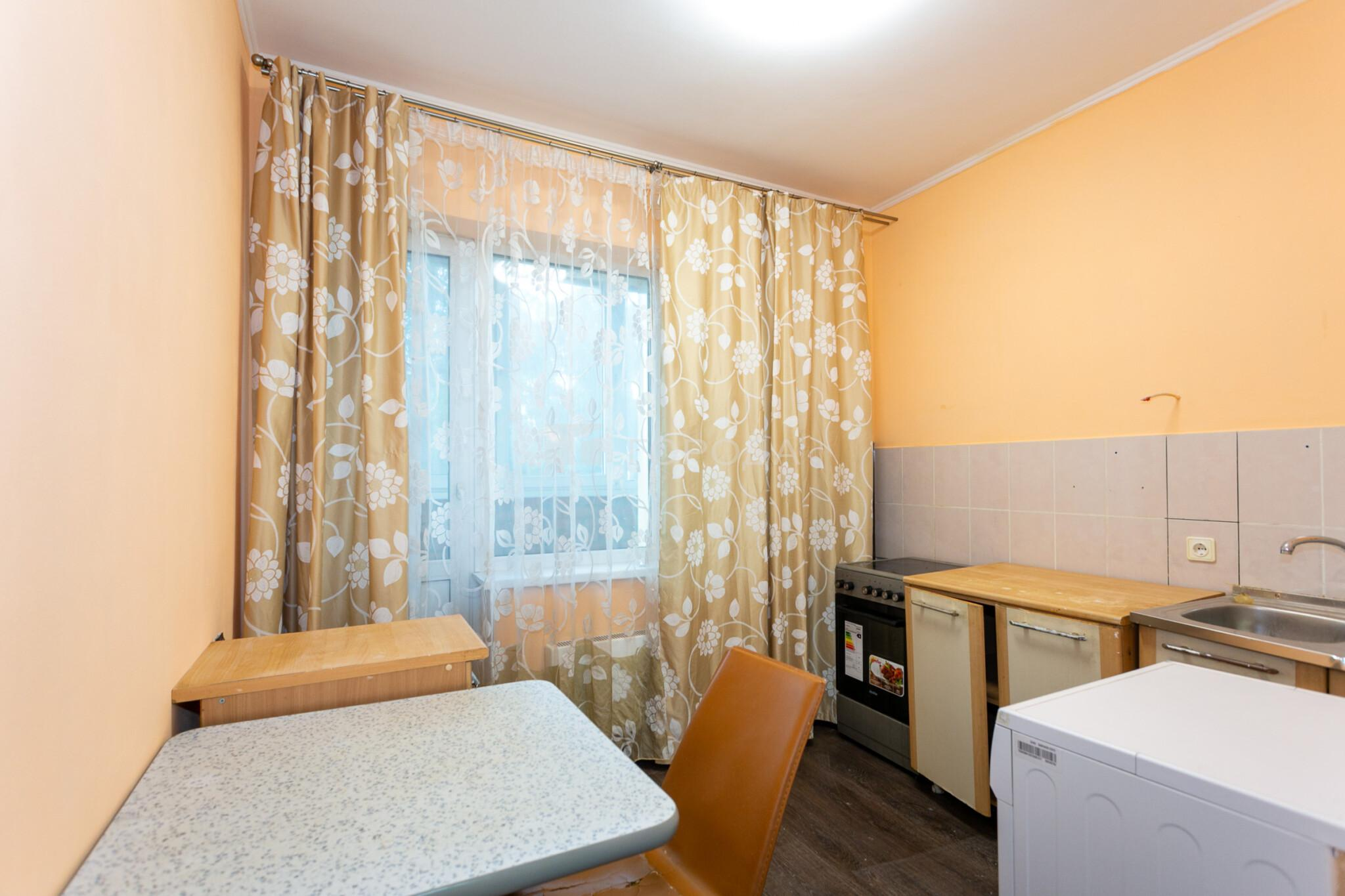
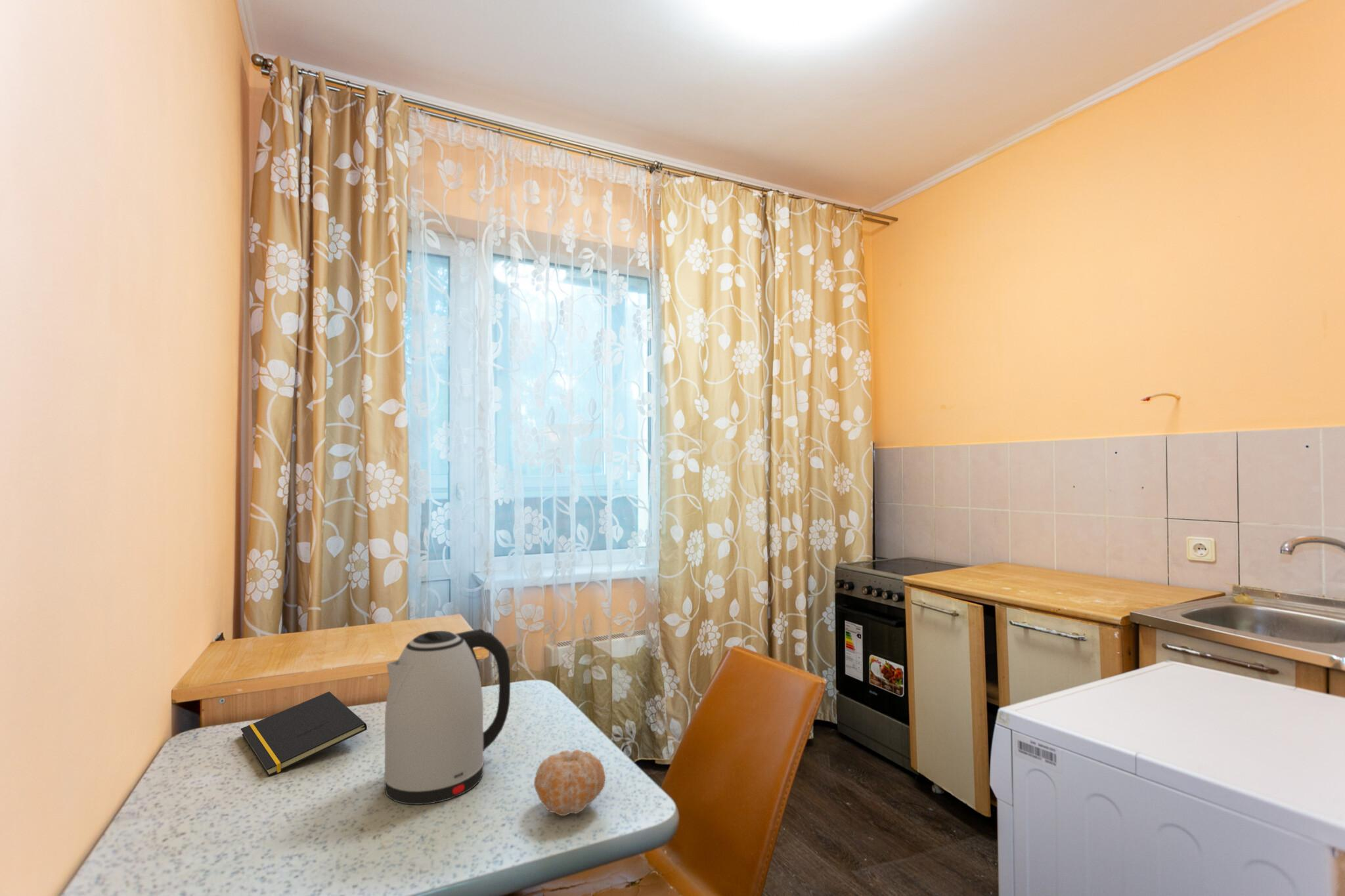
+ kettle [383,628,511,805]
+ fruit [533,749,606,817]
+ notepad [240,691,368,777]
